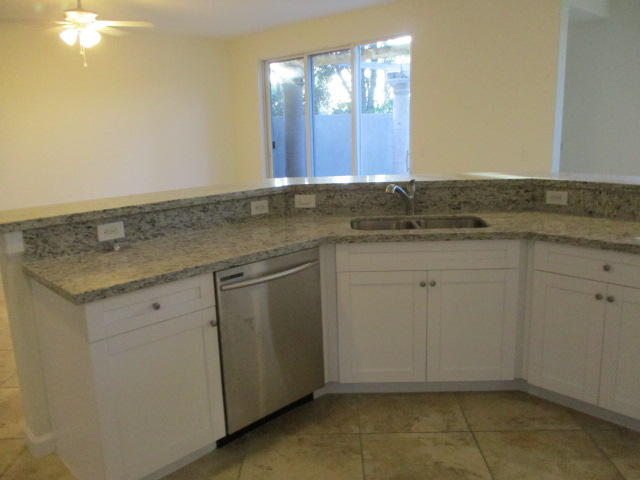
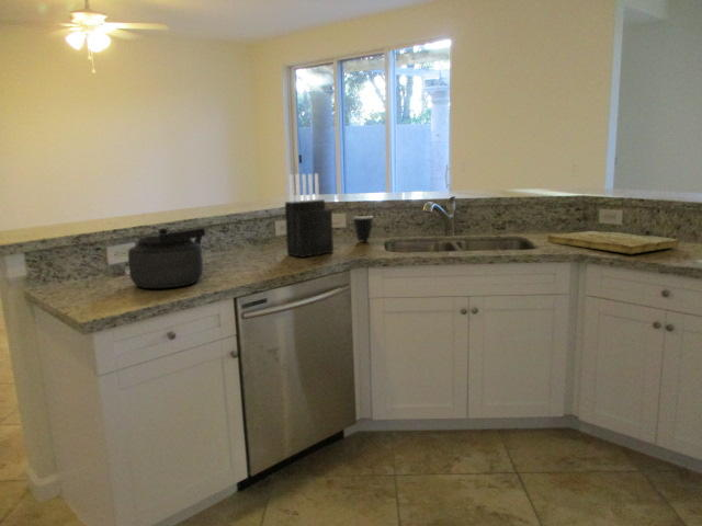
+ mug [352,215,374,242]
+ cutting board [546,230,680,255]
+ kettle [127,227,206,289]
+ knife block [284,172,335,259]
